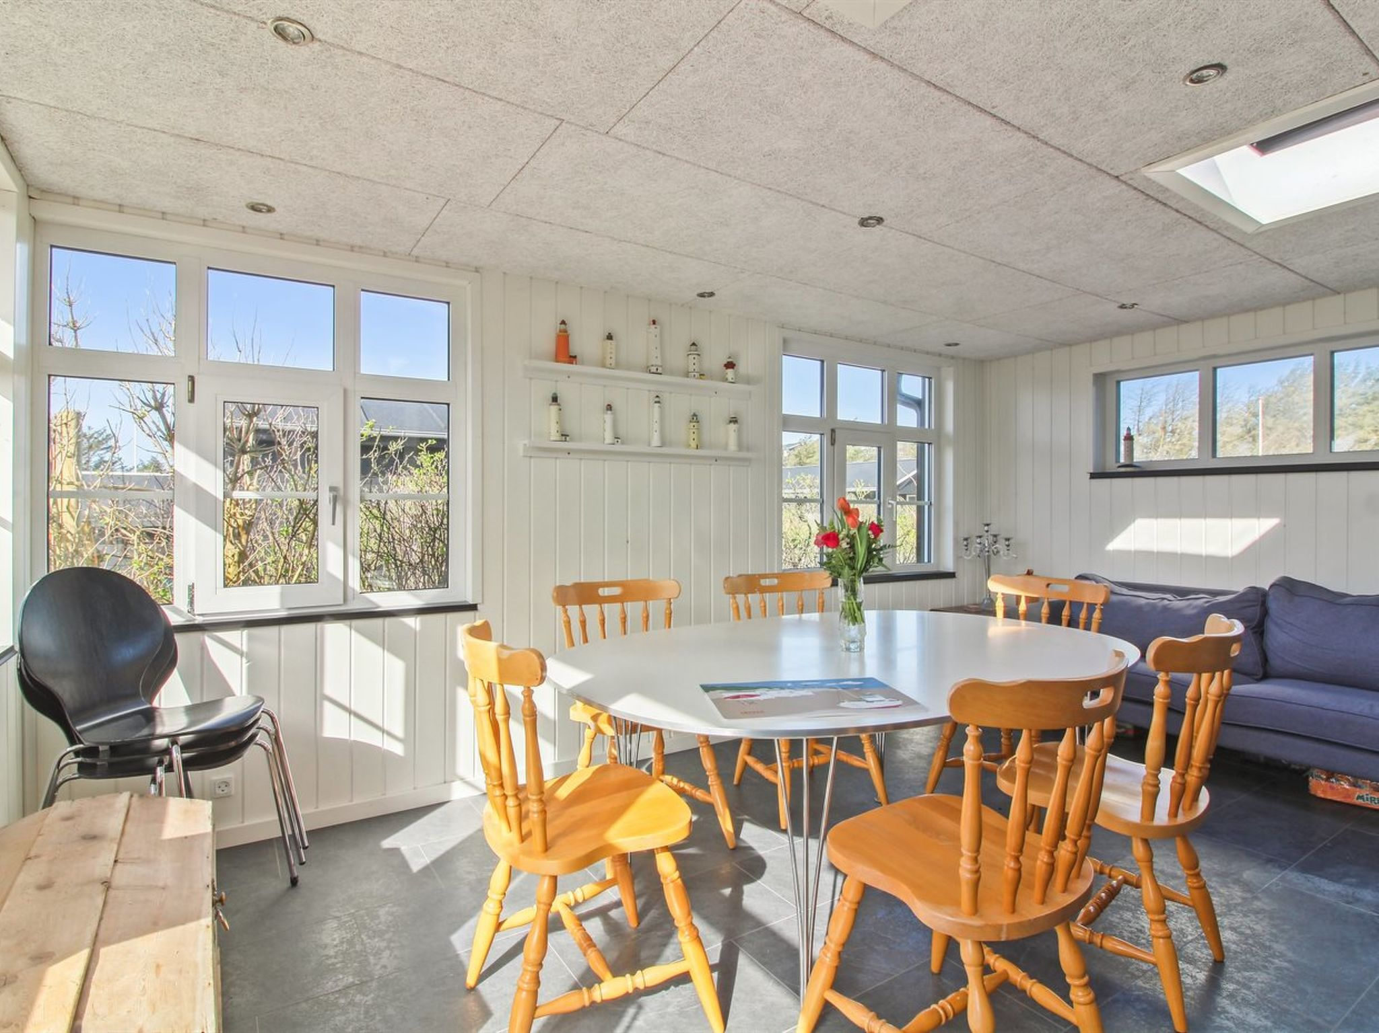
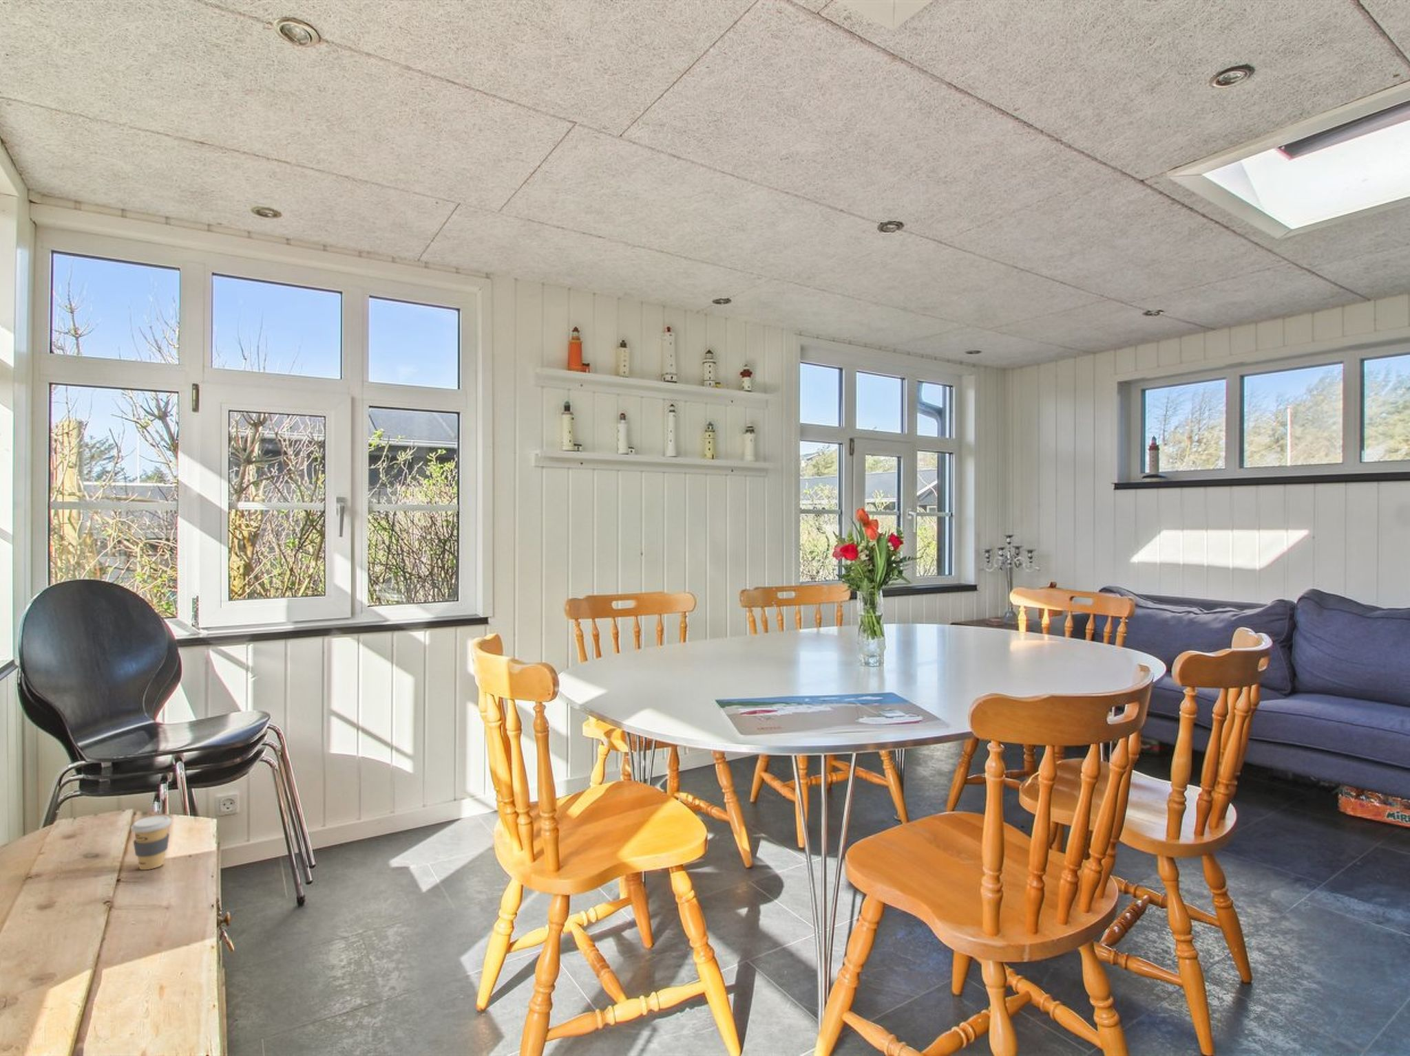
+ coffee cup [130,814,173,871]
